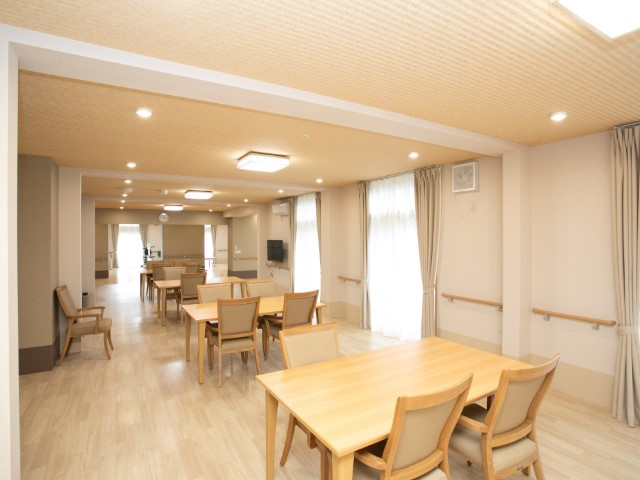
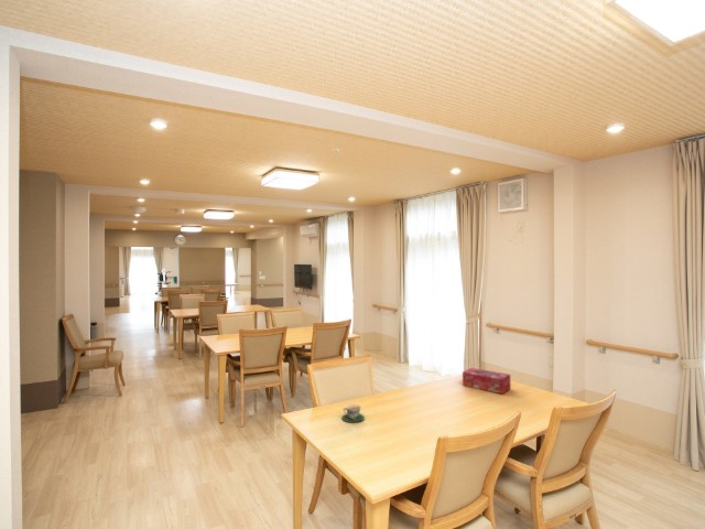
+ teacup [340,403,366,423]
+ tissue box [462,367,512,395]
